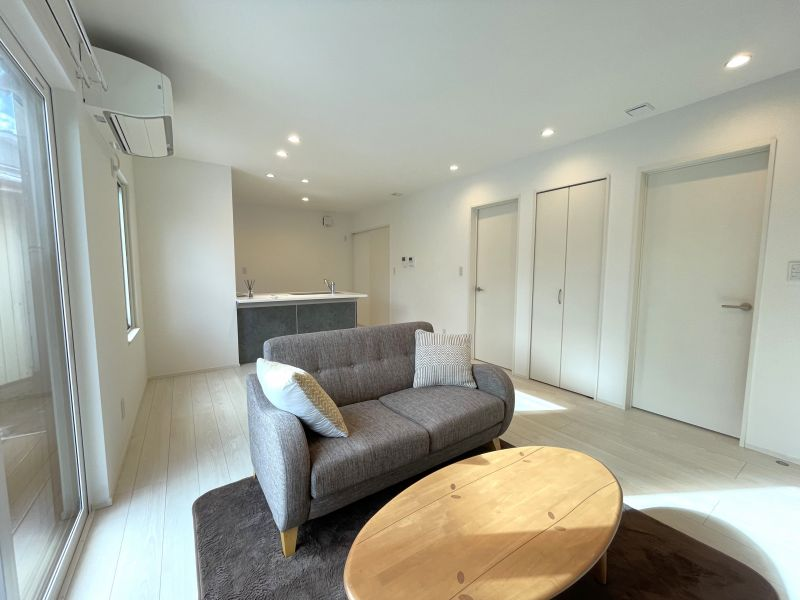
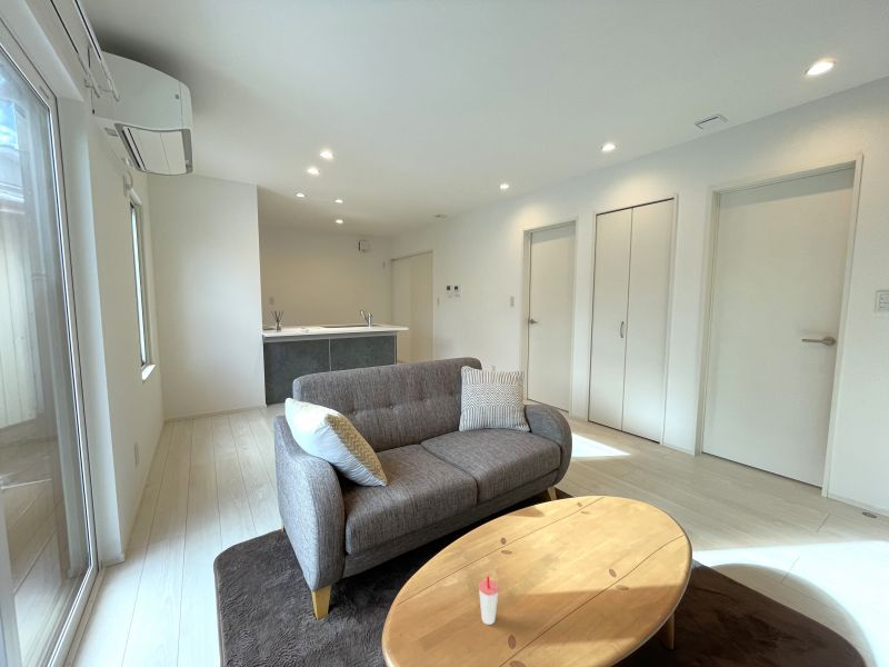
+ cup [478,575,500,626]
